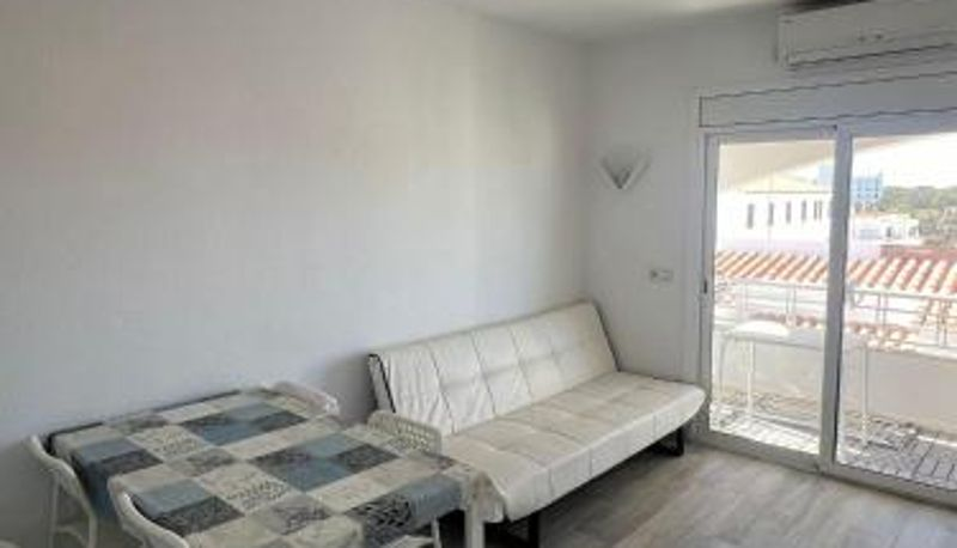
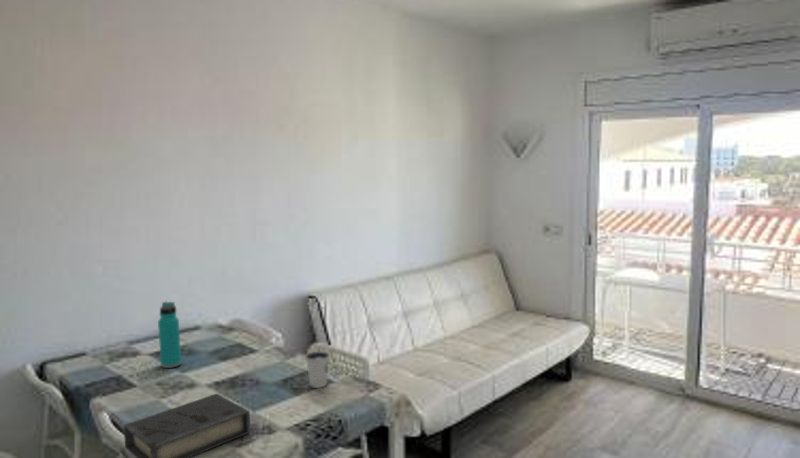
+ dixie cup [304,350,331,389]
+ book [123,393,252,458]
+ water bottle [157,301,183,369]
